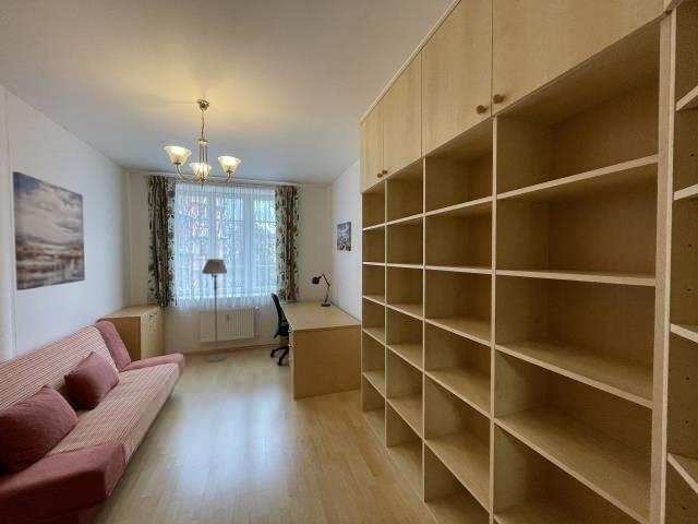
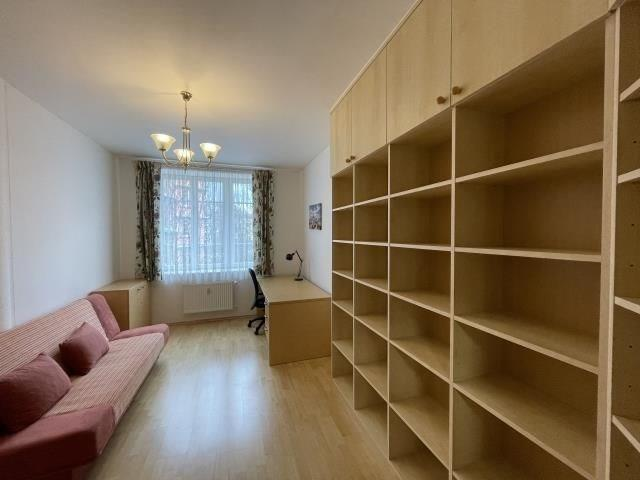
- wall art [12,170,86,291]
- floor lamp [202,258,228,364]
